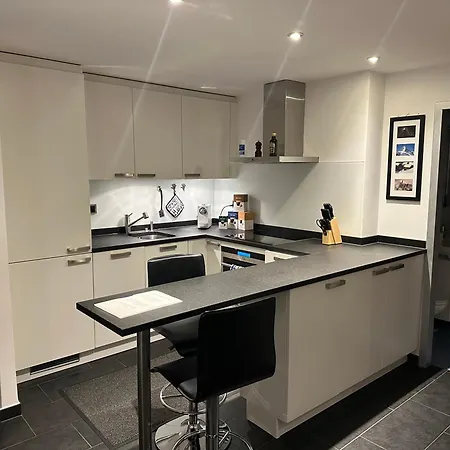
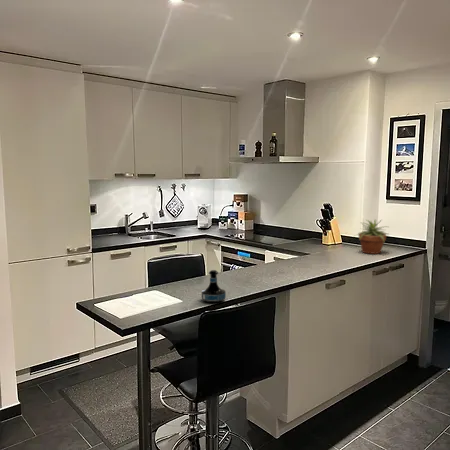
+ tequila bottle [200,269,227,304]
+ potted plant [354,218,390,255]
